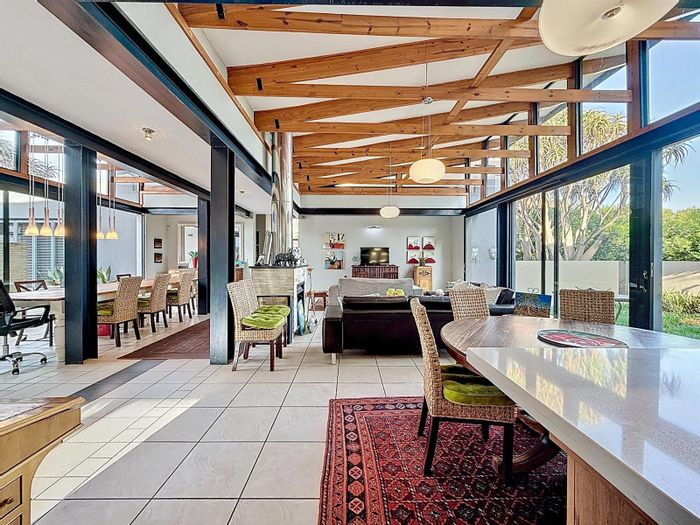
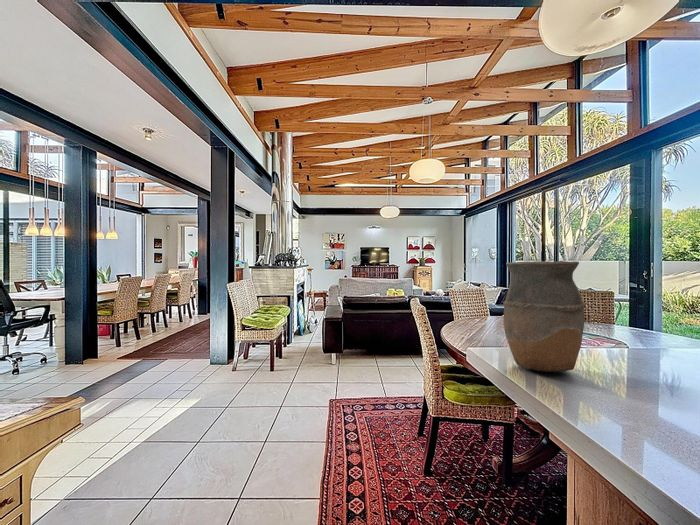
+ vase [502,260,585,373]
